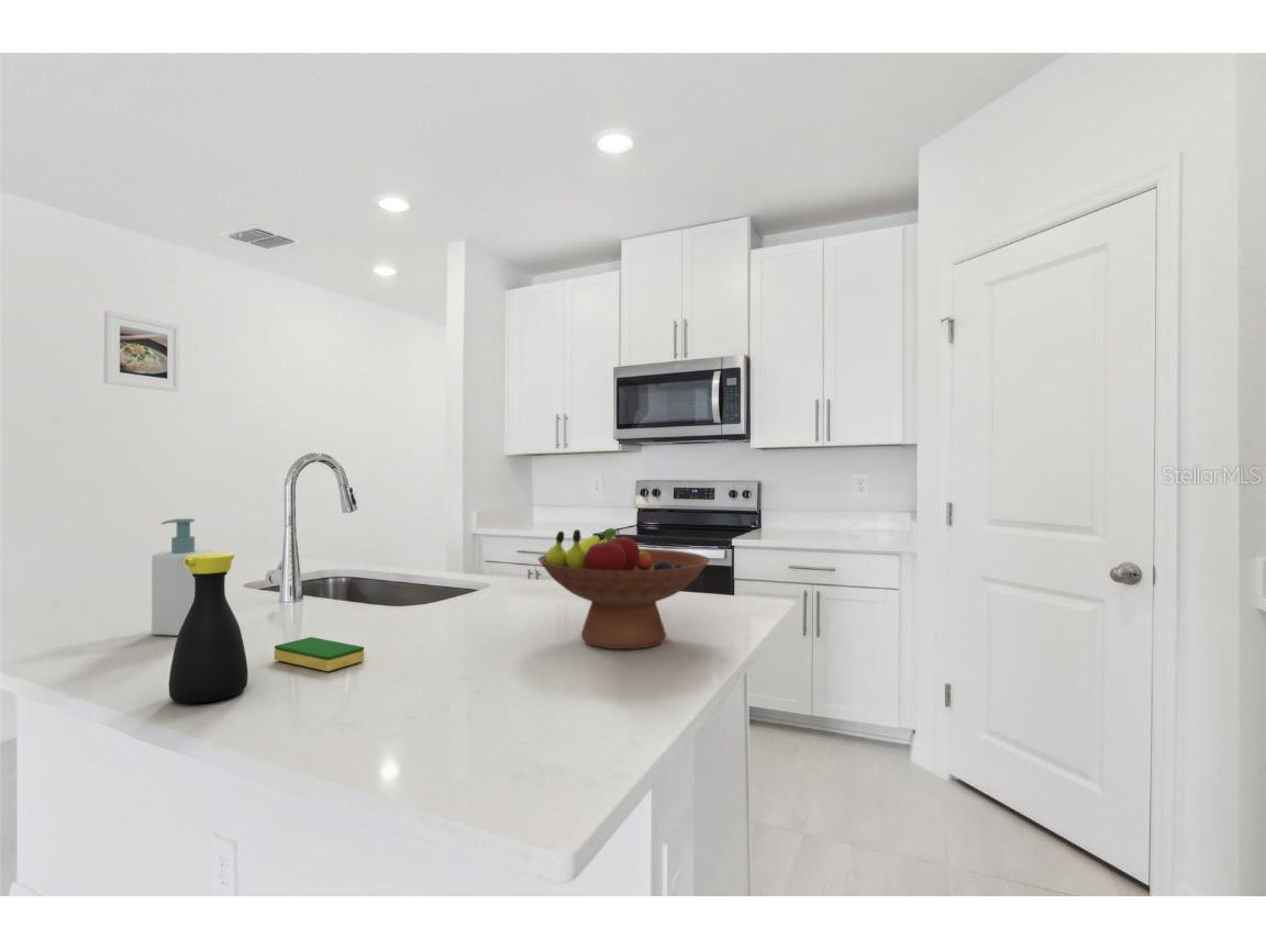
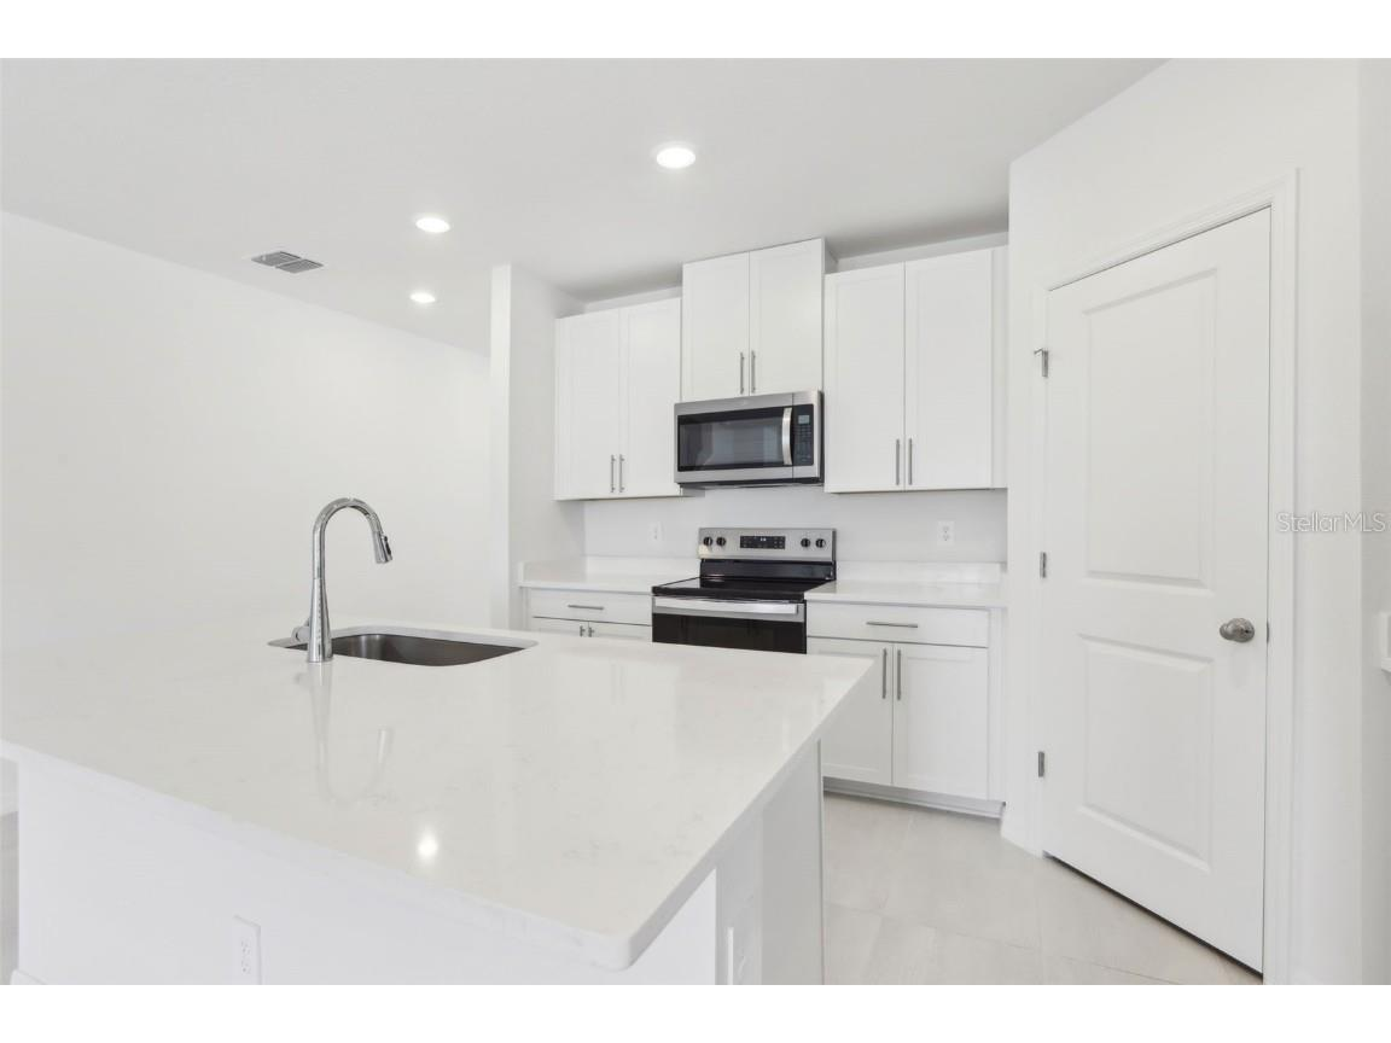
- bottle [168,551,248,704]
- dish sponge [274,636,365,672]
- fruit bowl [537,527,711,650]
- soap bottle [151,517,214,637]
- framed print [103,310,181,393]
